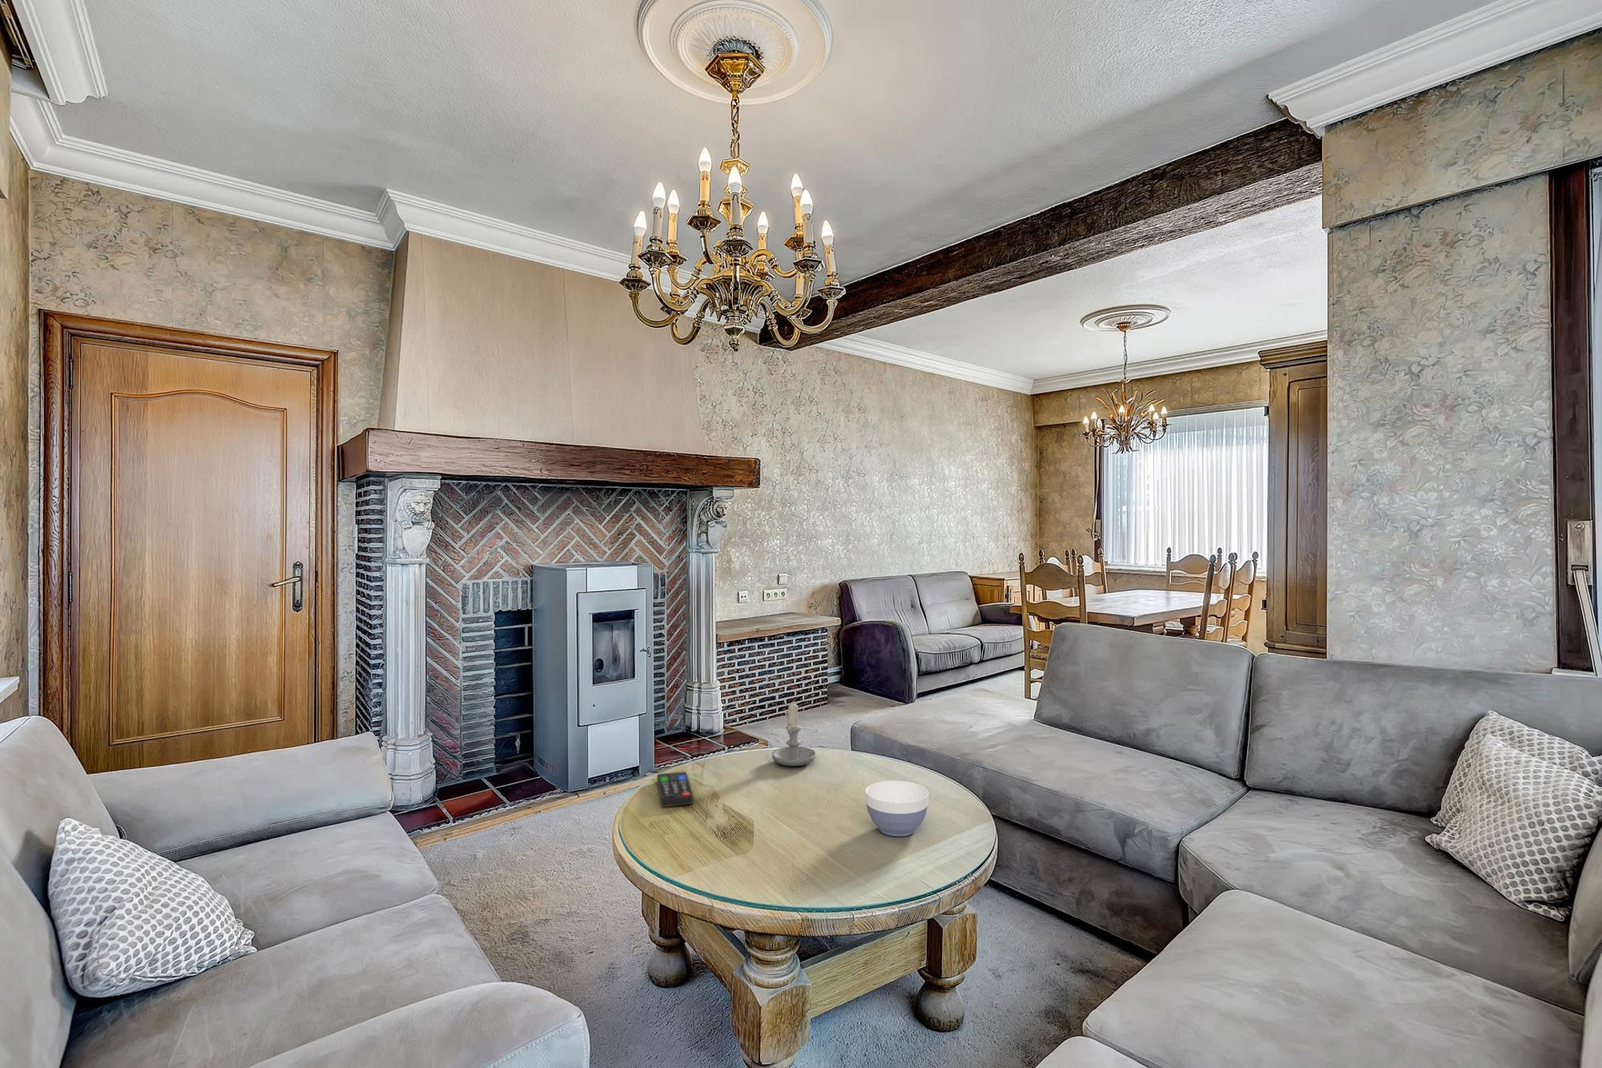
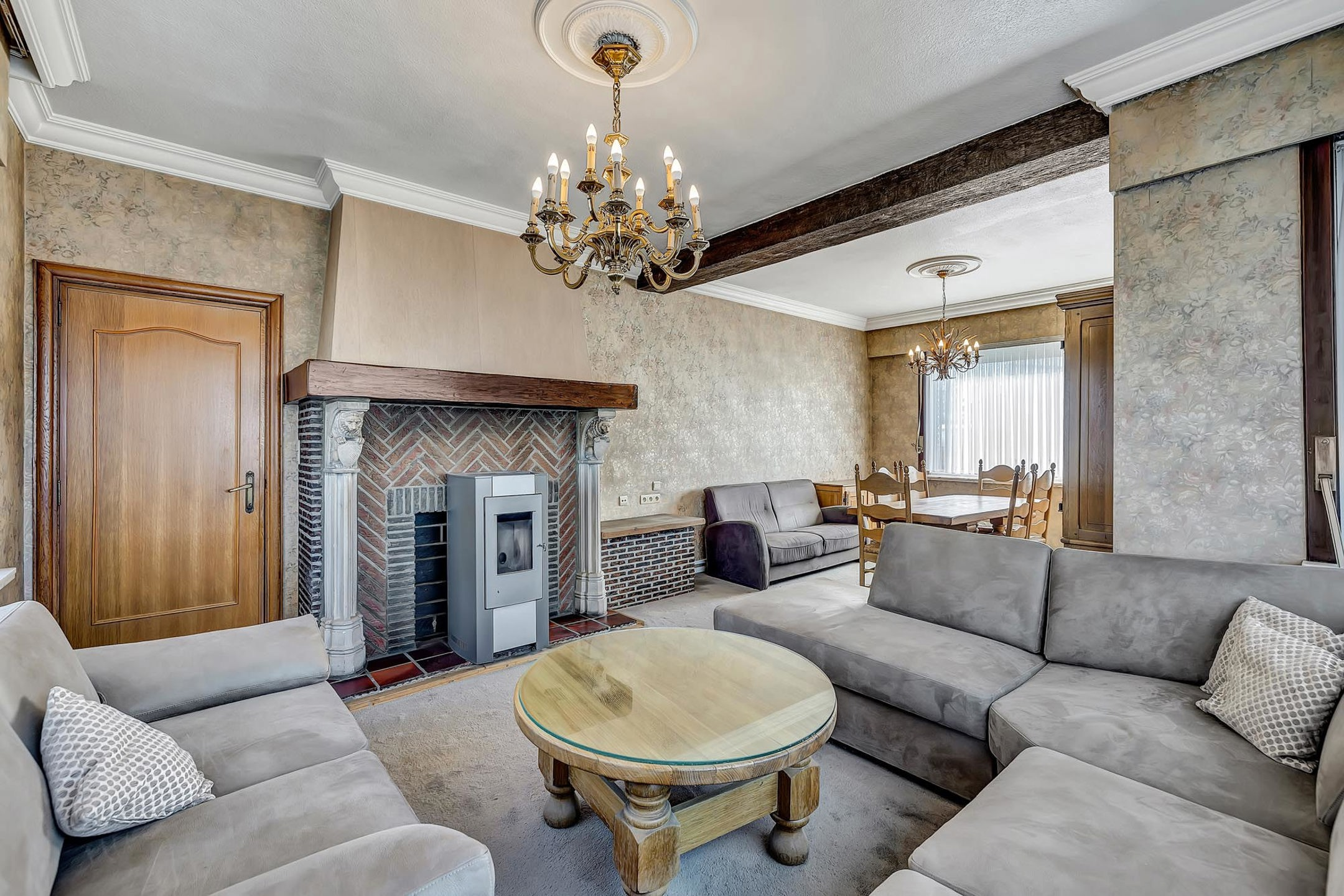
- bowl [865,781,930,837]
- remote control [657,770,694,808]
- candle [771,700,816,766]
